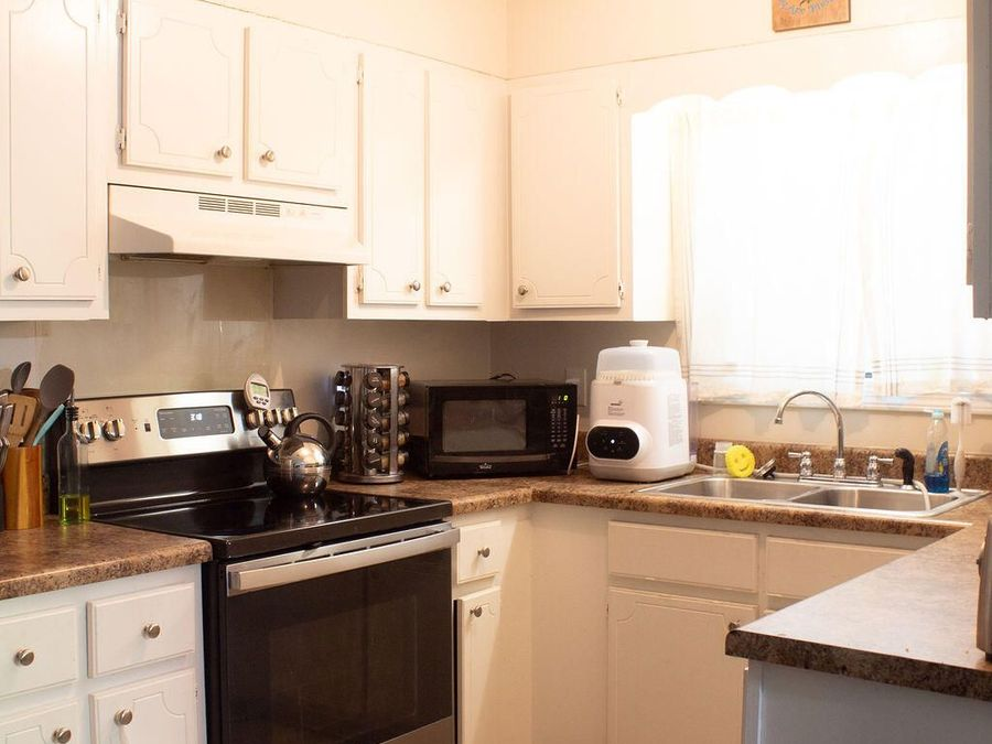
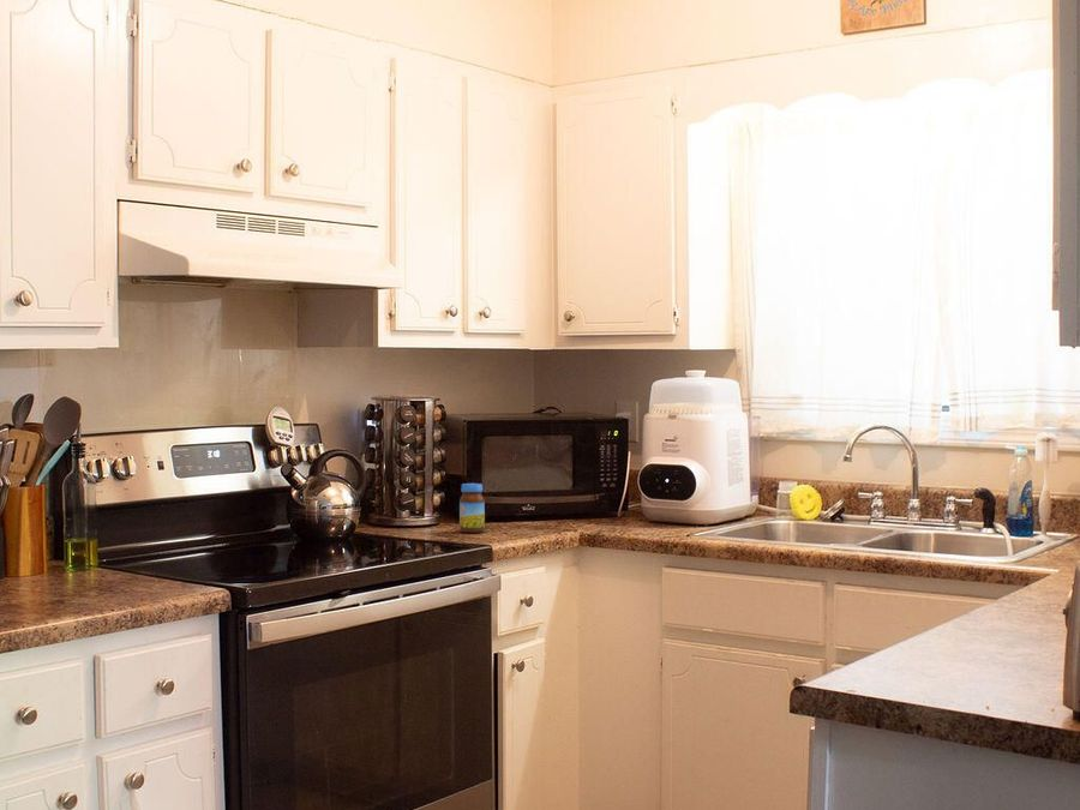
+ jar [458,482,486,534]
